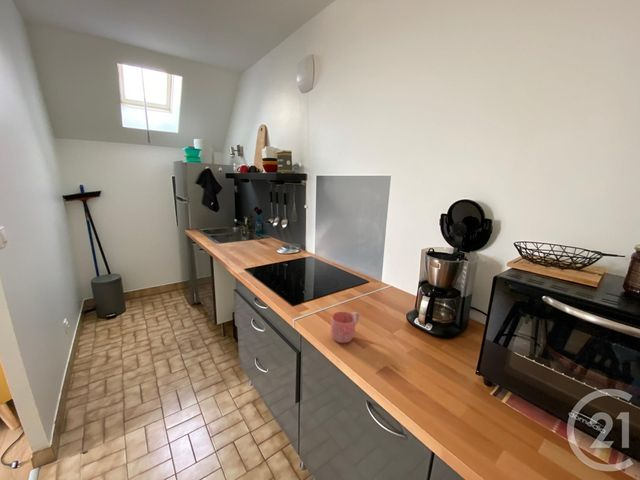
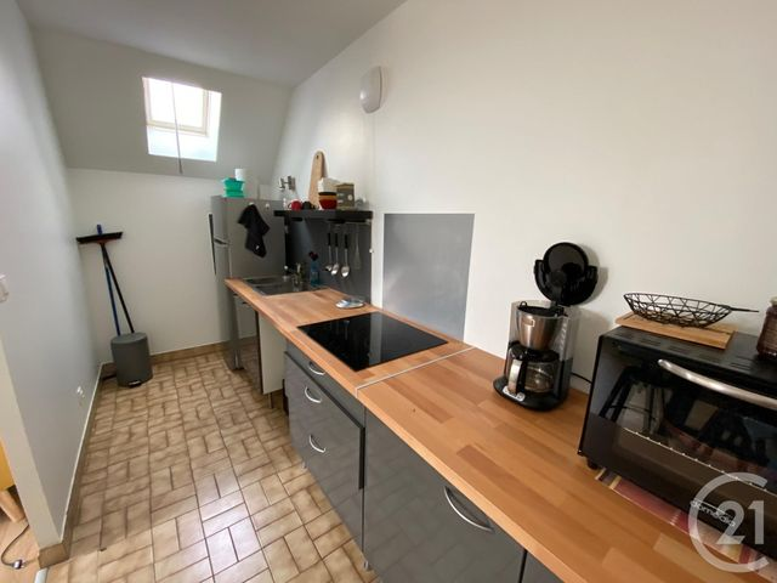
- mug [330,311,360,344]
